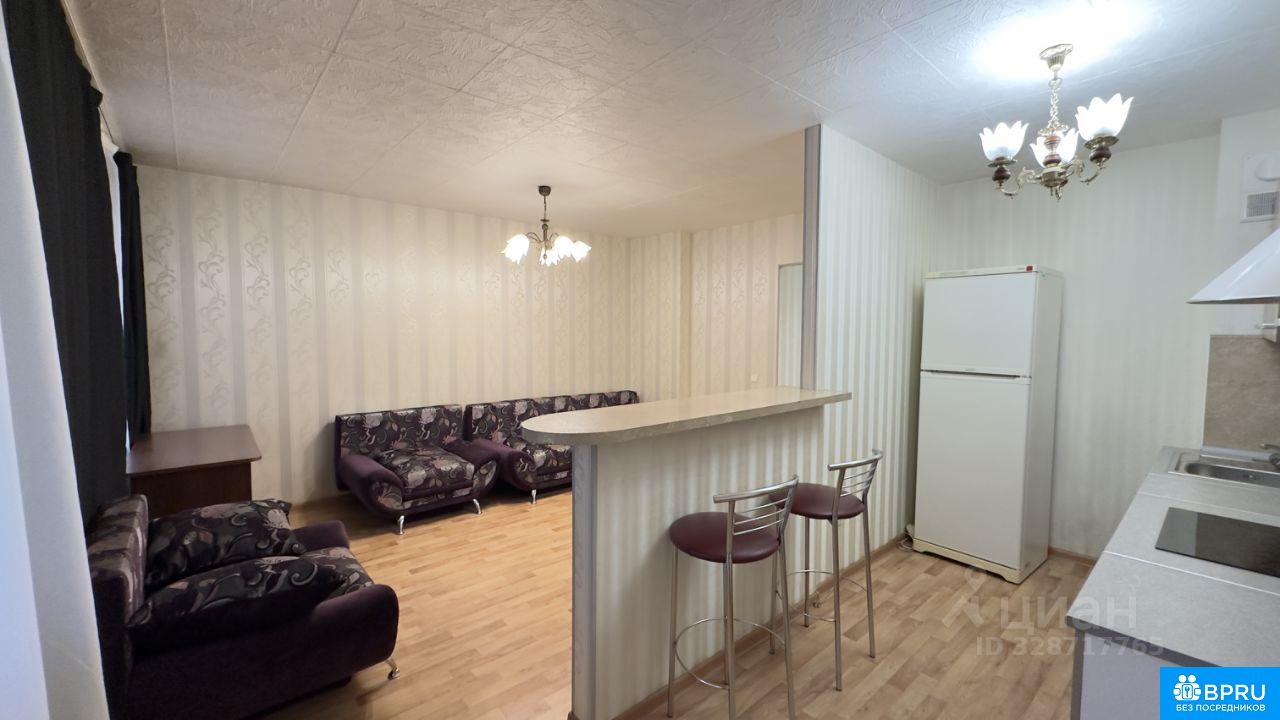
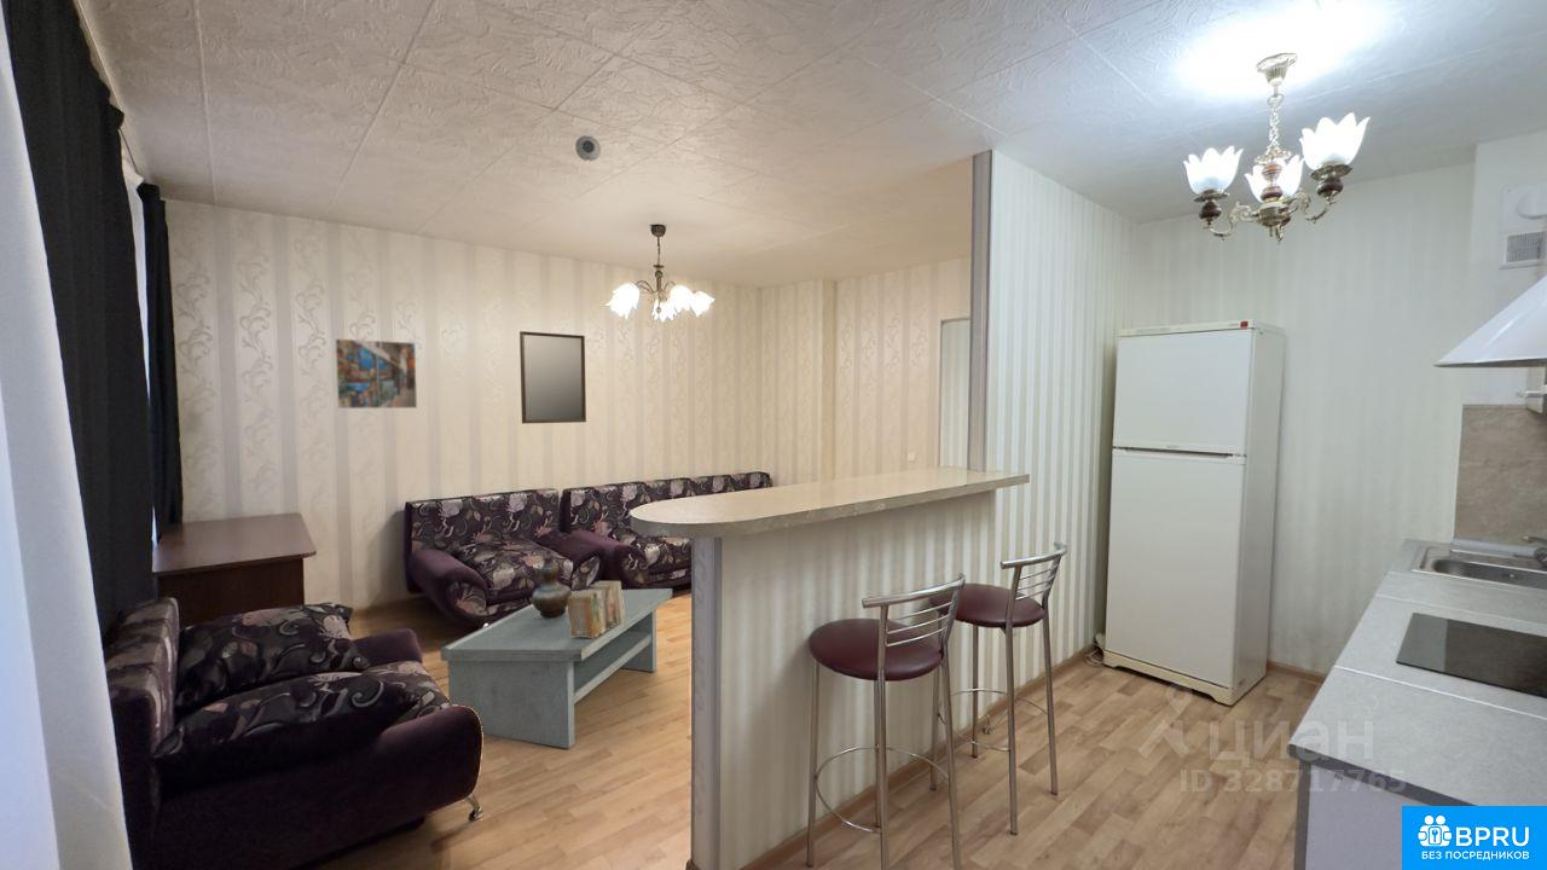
+ books [567,580,625,638]
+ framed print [334,337,418,410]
+ home mirror [518,330,587,425]
+ smoke detector [574,134,602,162]
+ coffee table [439,587,673,750]
+ decorative vase [531,547,572,617]
